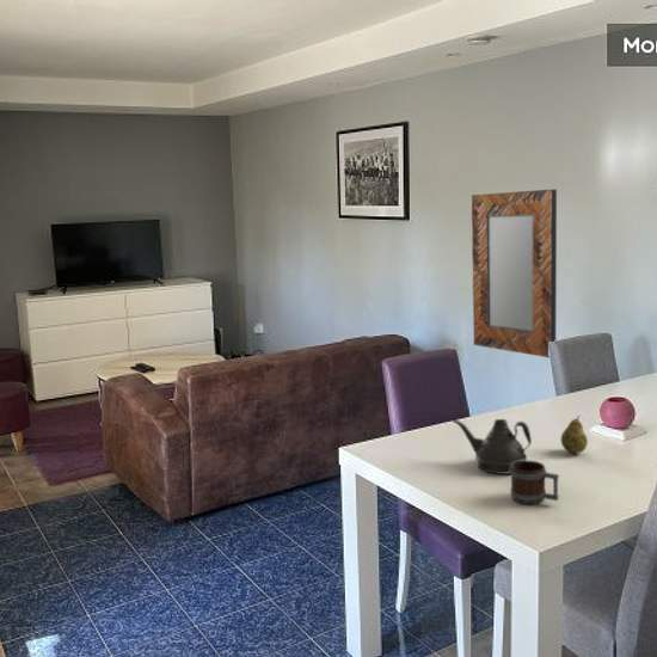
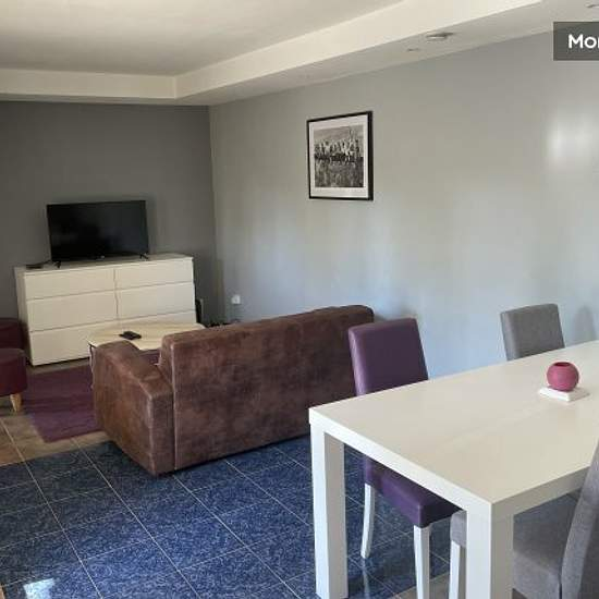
- mug [509,460,560,505]
- teapot [452,418,533,475]
- fruit [560,415,589,455]
- home mirror [471,189,558,358]
